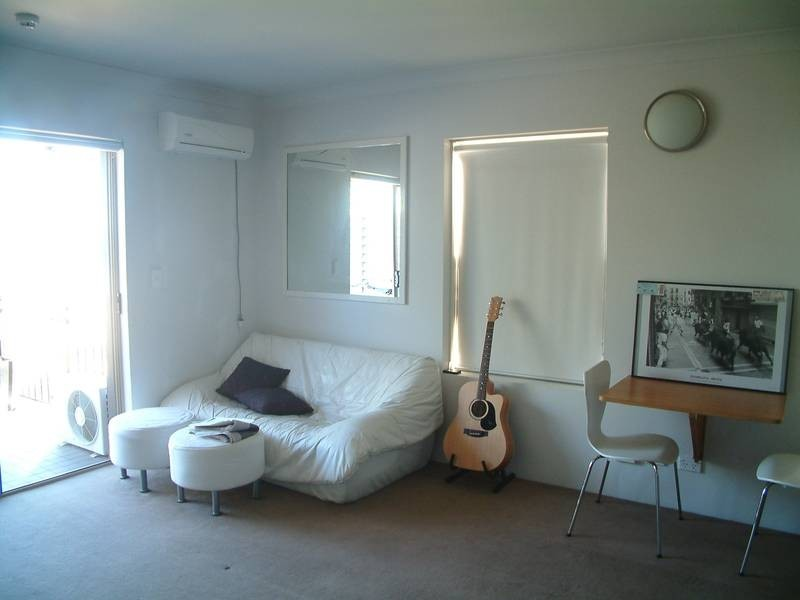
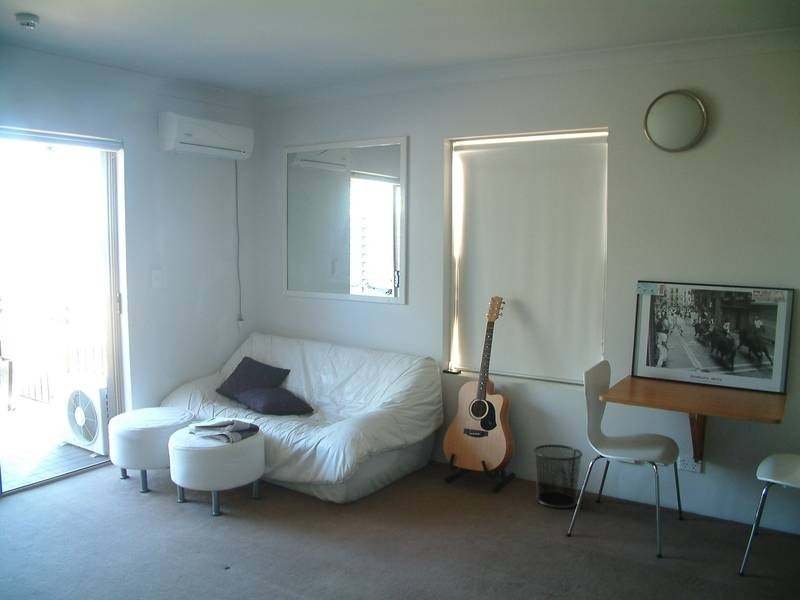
+ waste bin [533,444,583,509]
